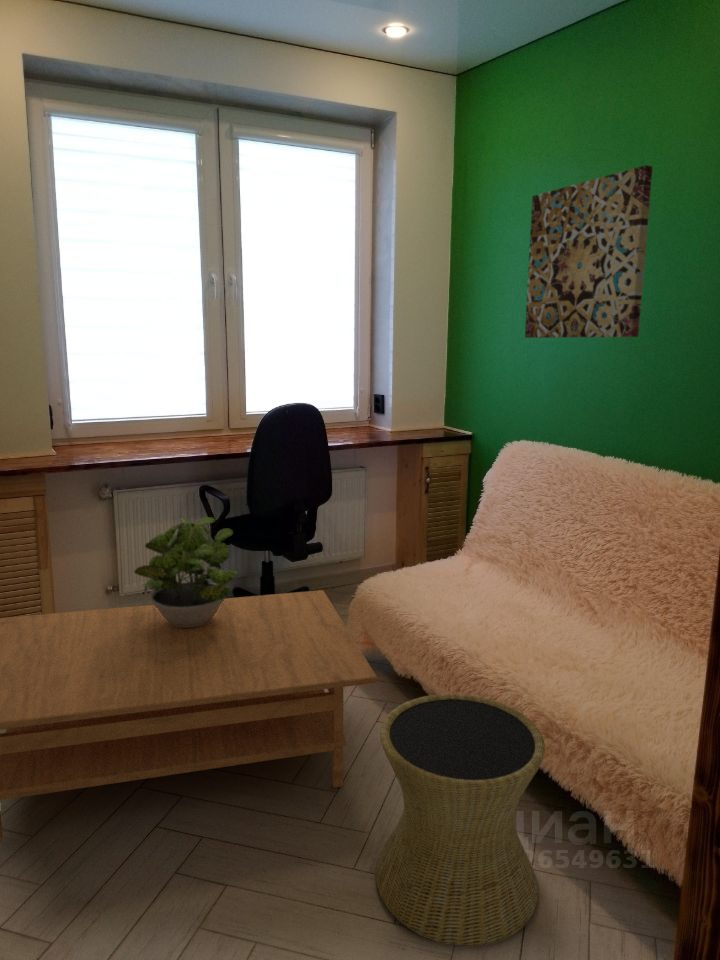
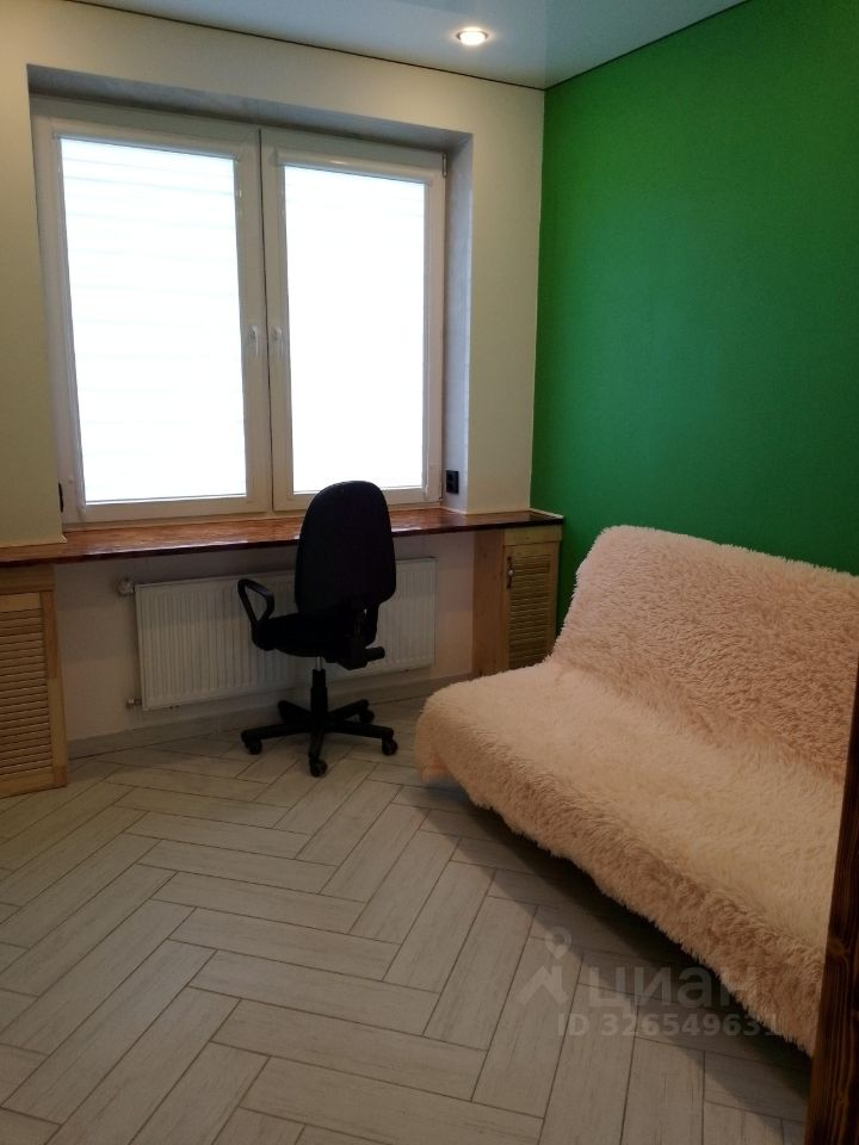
- potted plant [133,516,238,627]
- side table [375,693,546,948]
- wall art [524,164,654,339]
- coffee table [0,589,378,843]
